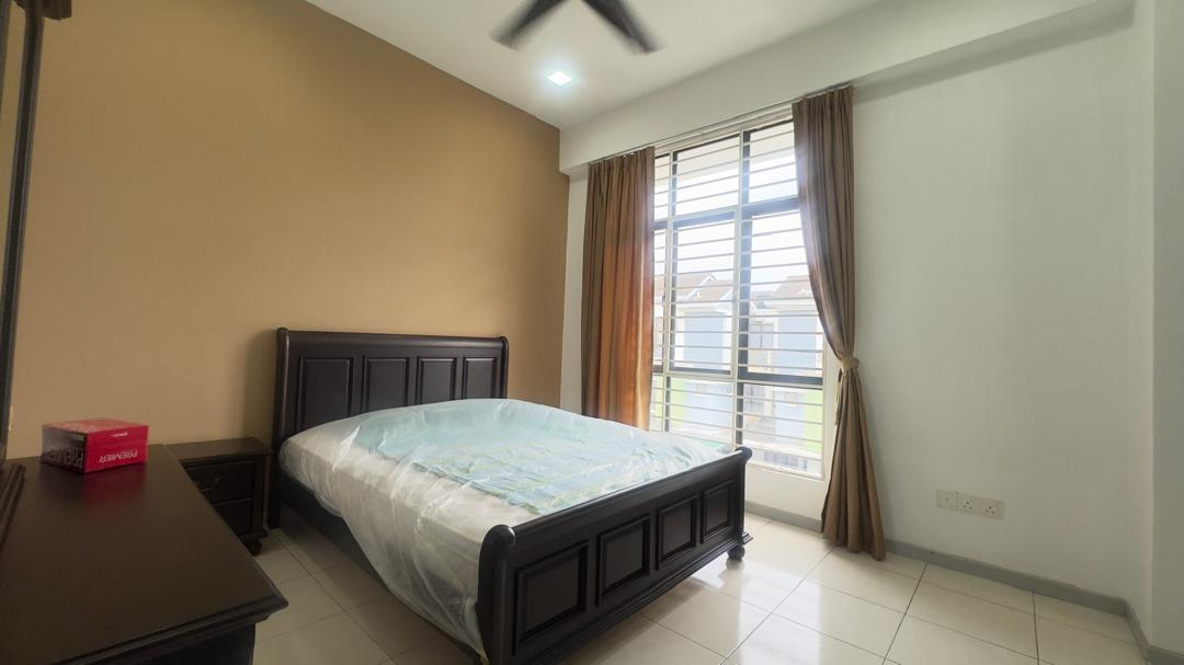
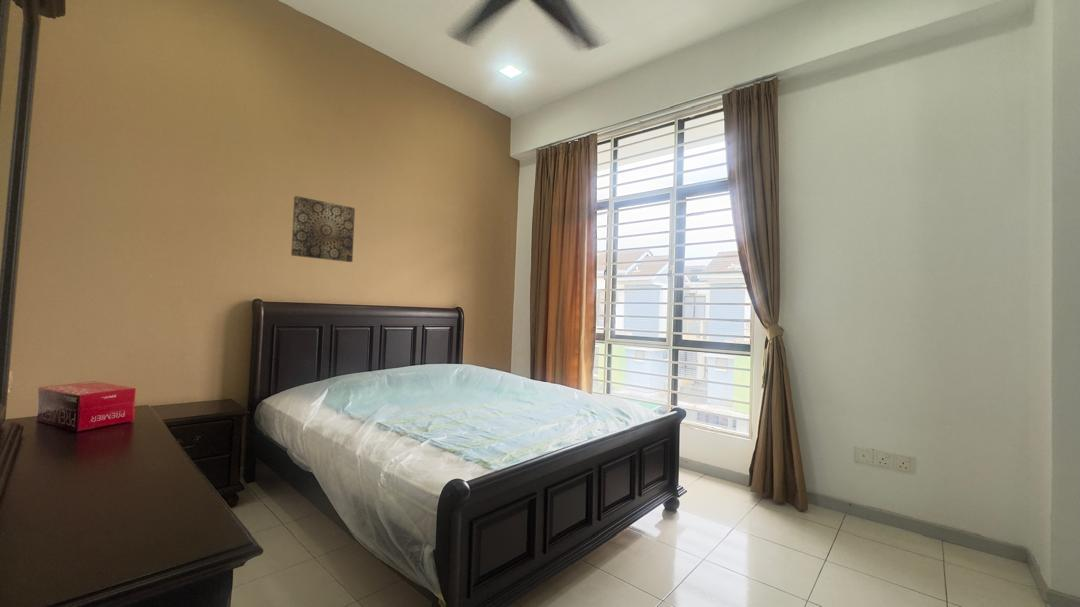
+ wall art [290,195,356,263]
